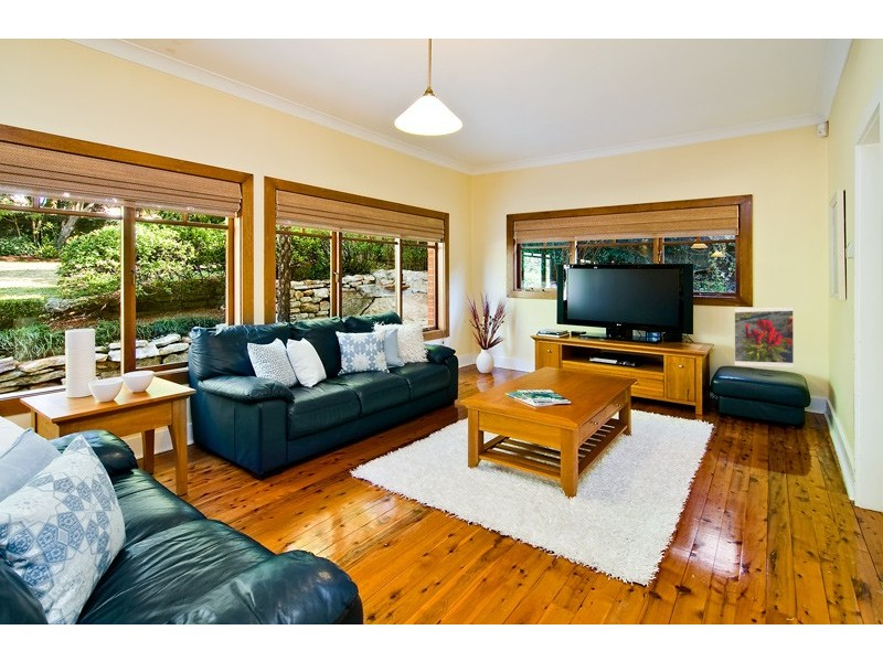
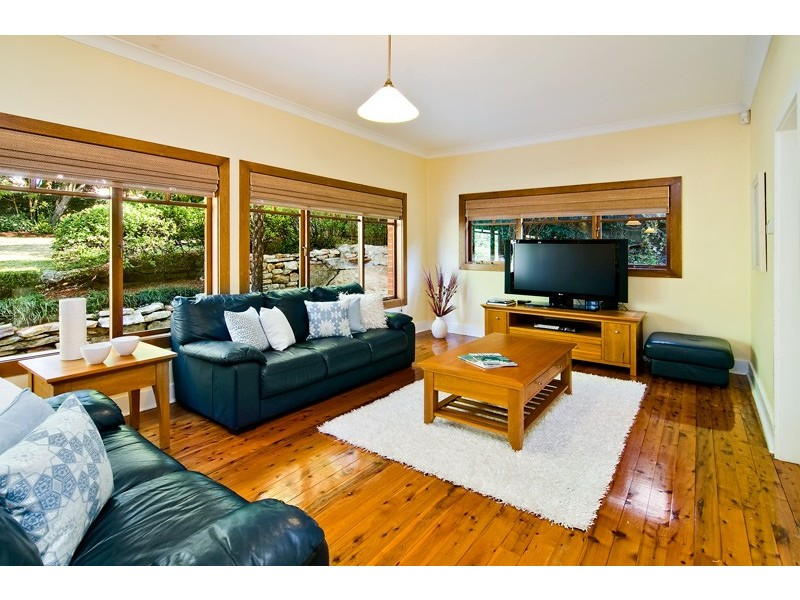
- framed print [733,306,795,369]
